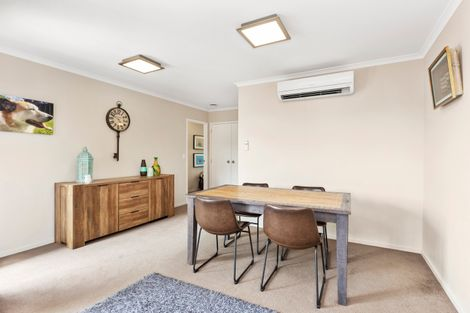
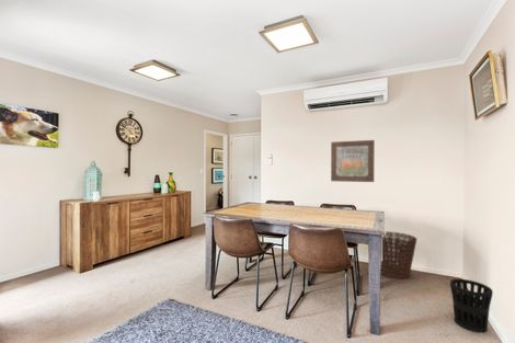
+ wall art [330,139,376,183]
+ basket [380,230,417,281]
+ wastebasket [449,278,494,333]
